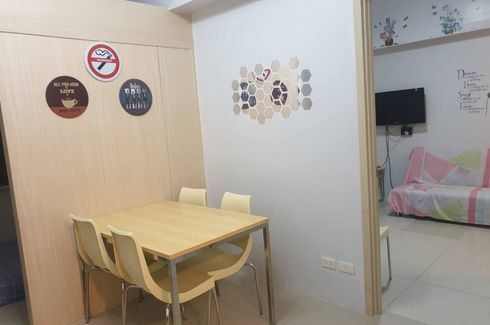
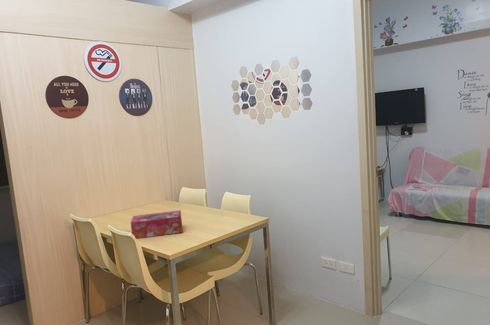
+ tissue box [130,209,184,240]
